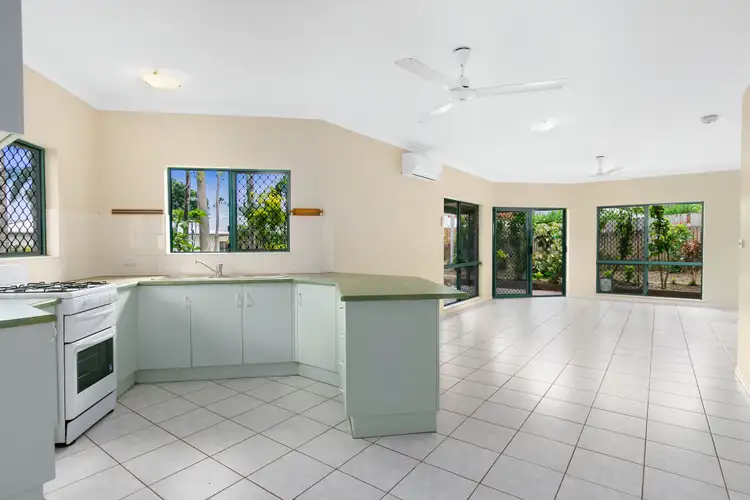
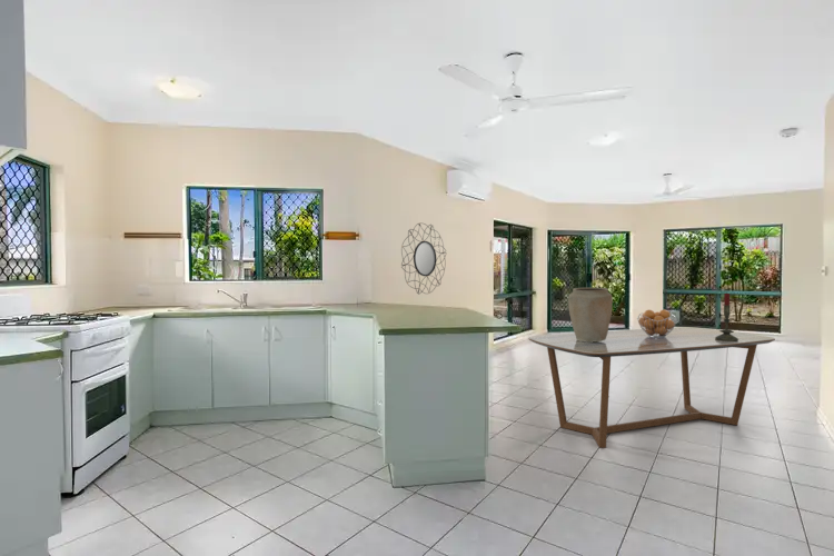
+ dining table [527,326,776,449]
+ vase [567,287,614,342]
+ candle [715,292,738,341]
+ fruit basket [636,309,678,337]
+ home mirror [400,222,447,296]
